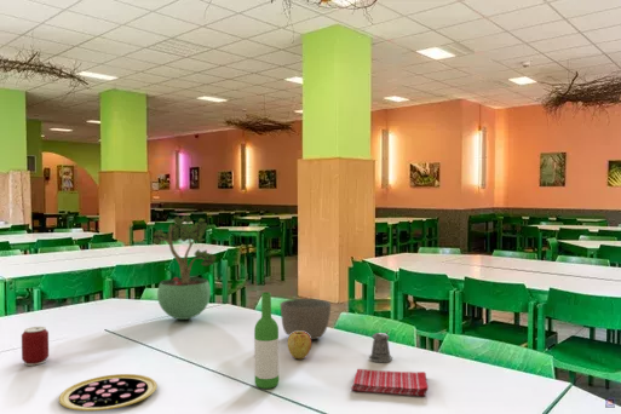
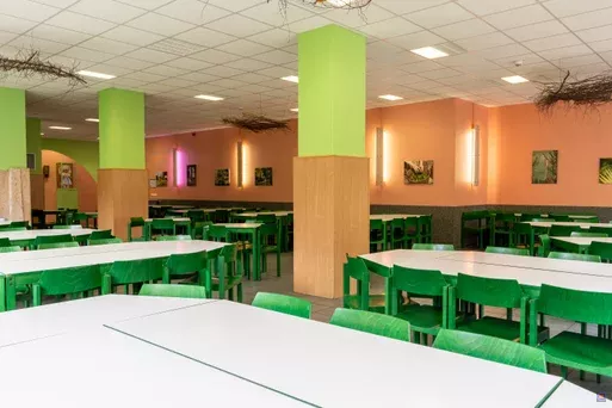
- dish towel [350,368,430,397]
- potted plant [153,214,218,321]
- bowl [278,298,332,340]
- apple [287,332,312,361]
- can [21,326,50,367]
- pepper shaker [368,330,393,364]
- wine bottle [253,291,280,390]
- pizza [58,373,159,413]
